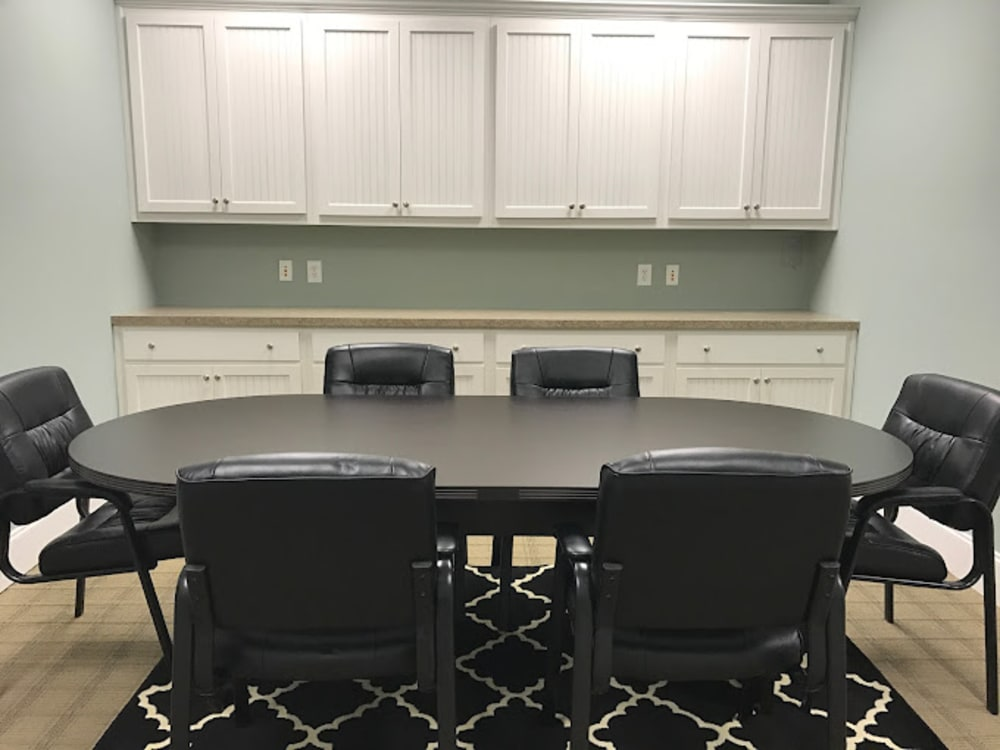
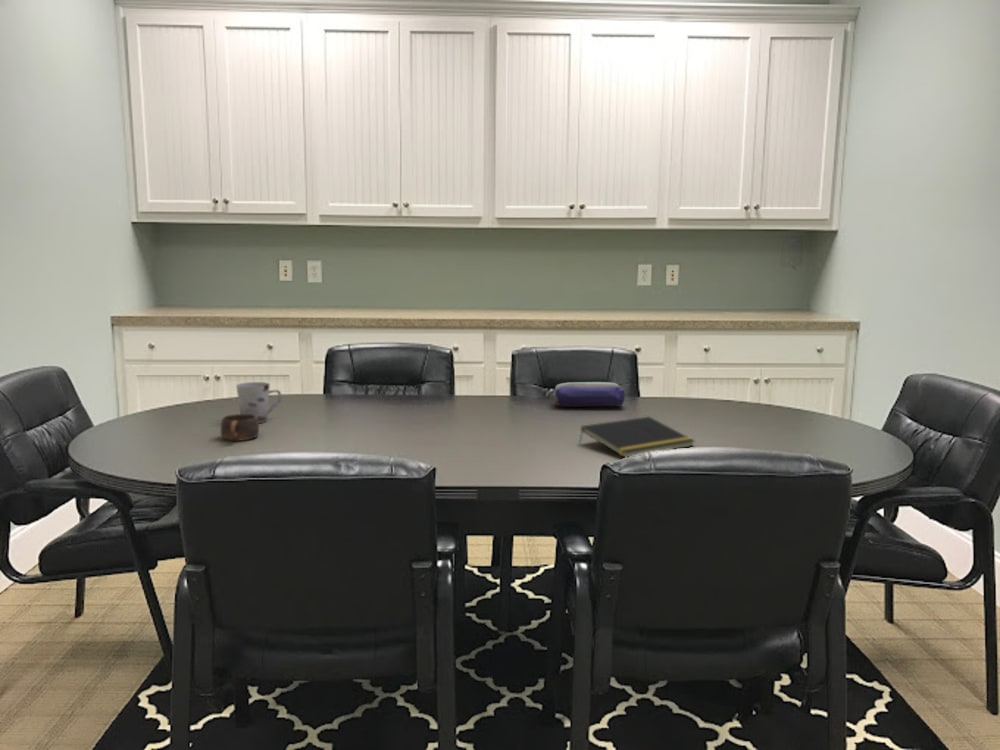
+ pencil case [553,381,626,408]
+ cup [220,413,260,441]
+ cup [235,381,283,424]
+ notepad [578,416,696,458]
